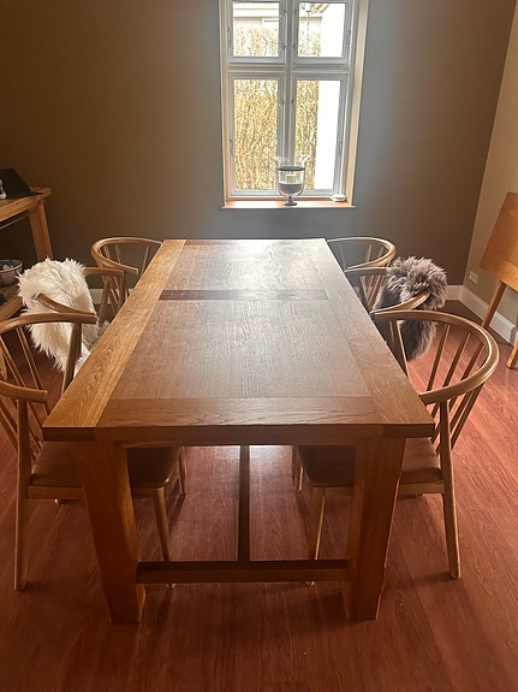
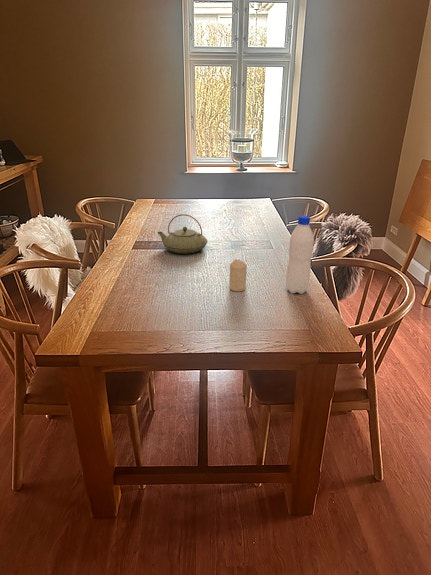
+ water bottle [285,215,315,295]
+ candle [228,258,248,292]
+ teapot [156,213,208,255]
